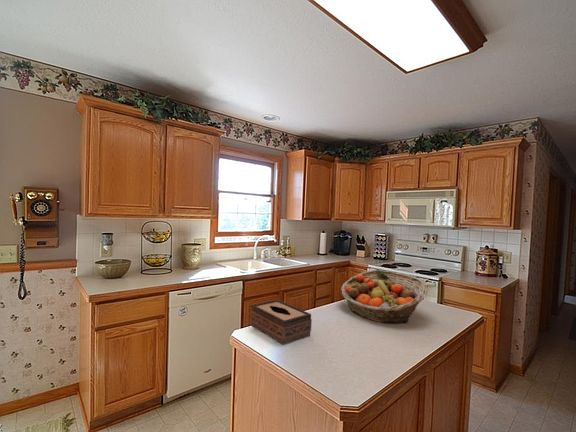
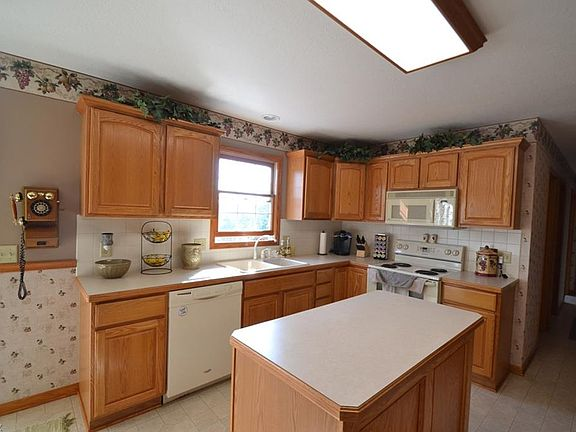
- fruit basket [340,269,429,325]
- tissue box [249,299,313,346]
